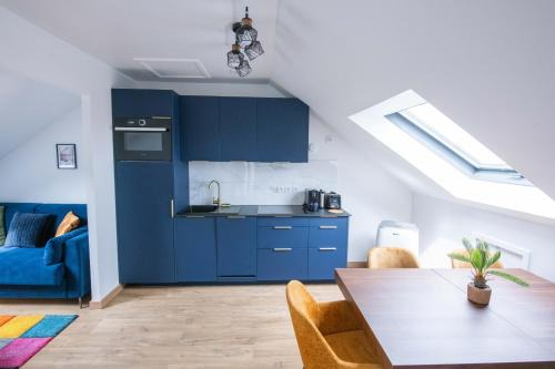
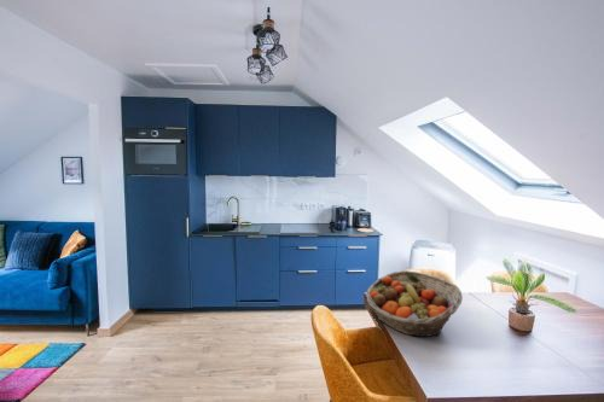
+ fruit basket [365,269,464,338]
